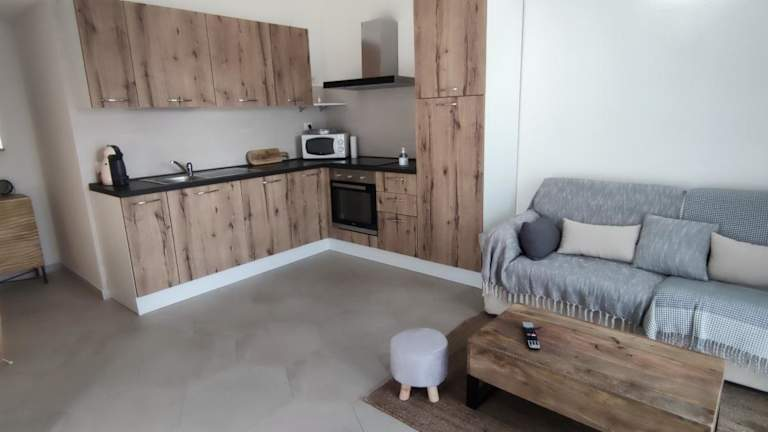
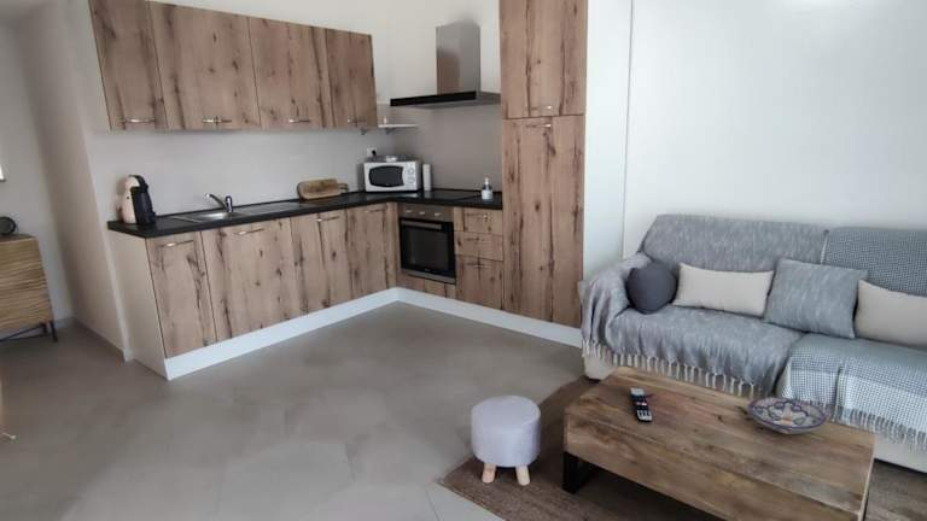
+ bowl [747,396,827,435]
